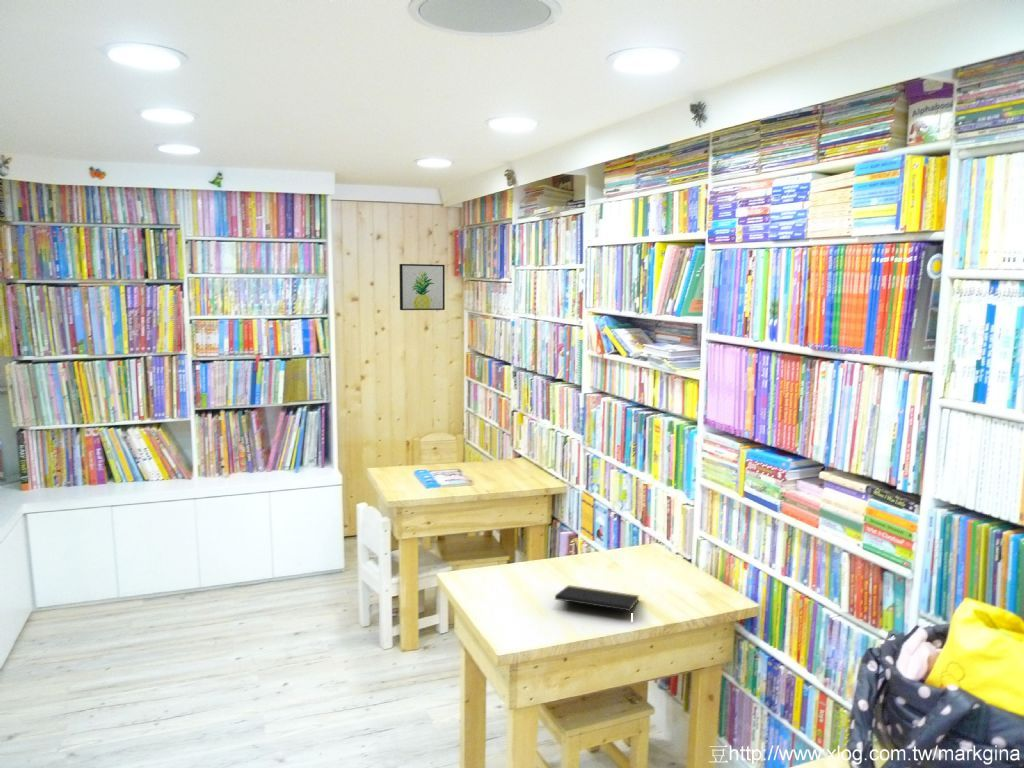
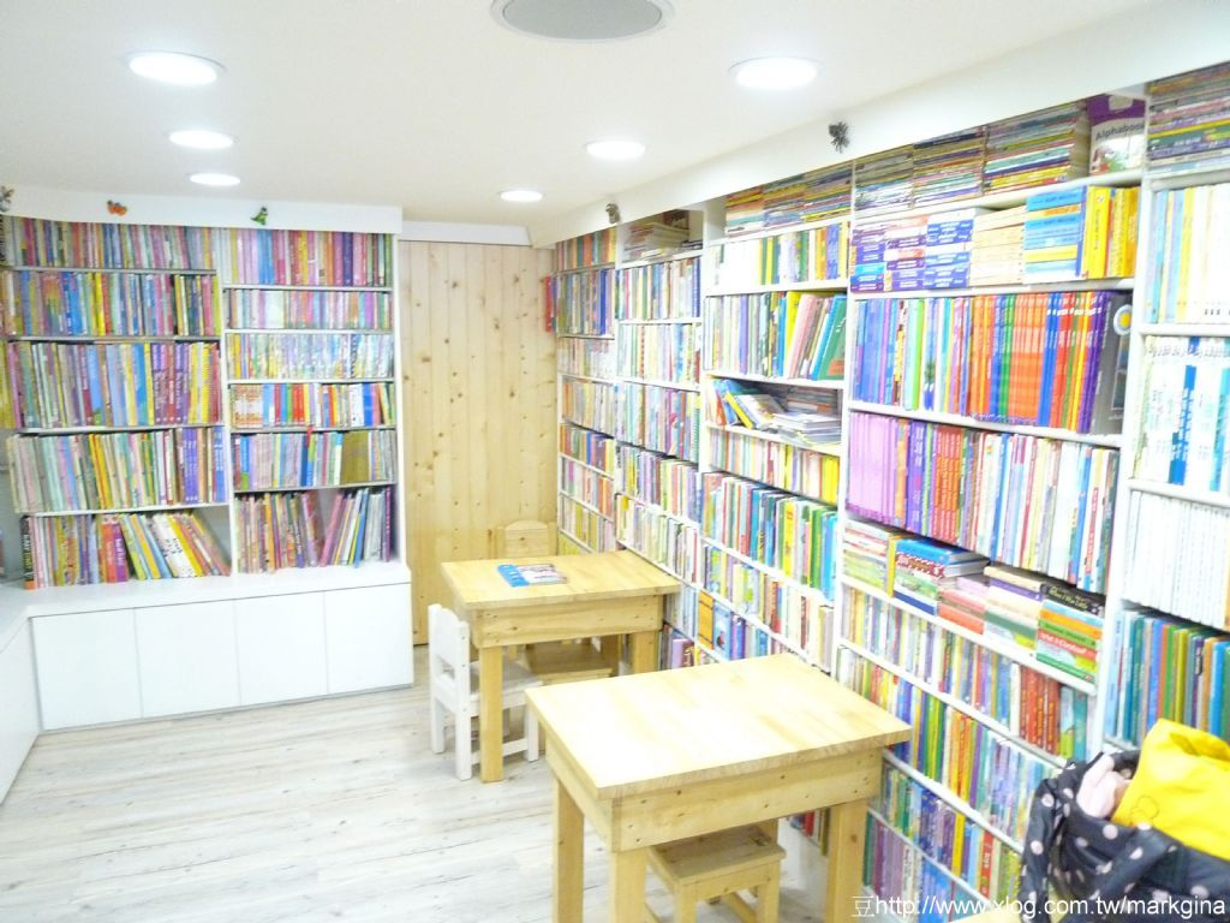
- notepad [554,584,640,612]
- wall art [398,263,446,311]
